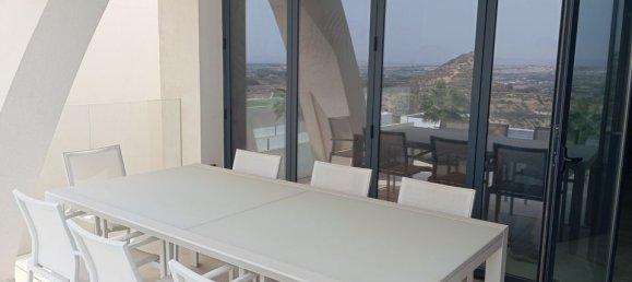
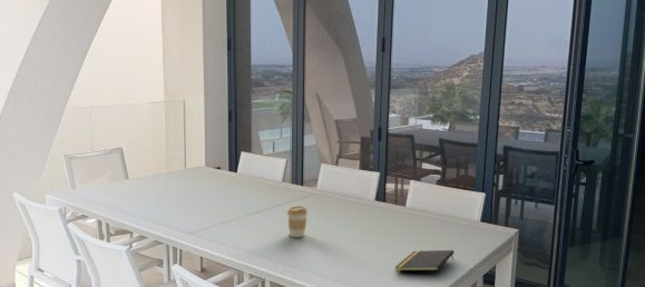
+ notepad [394,249,456,271]
+ coffee cup [286,205,309,238]
